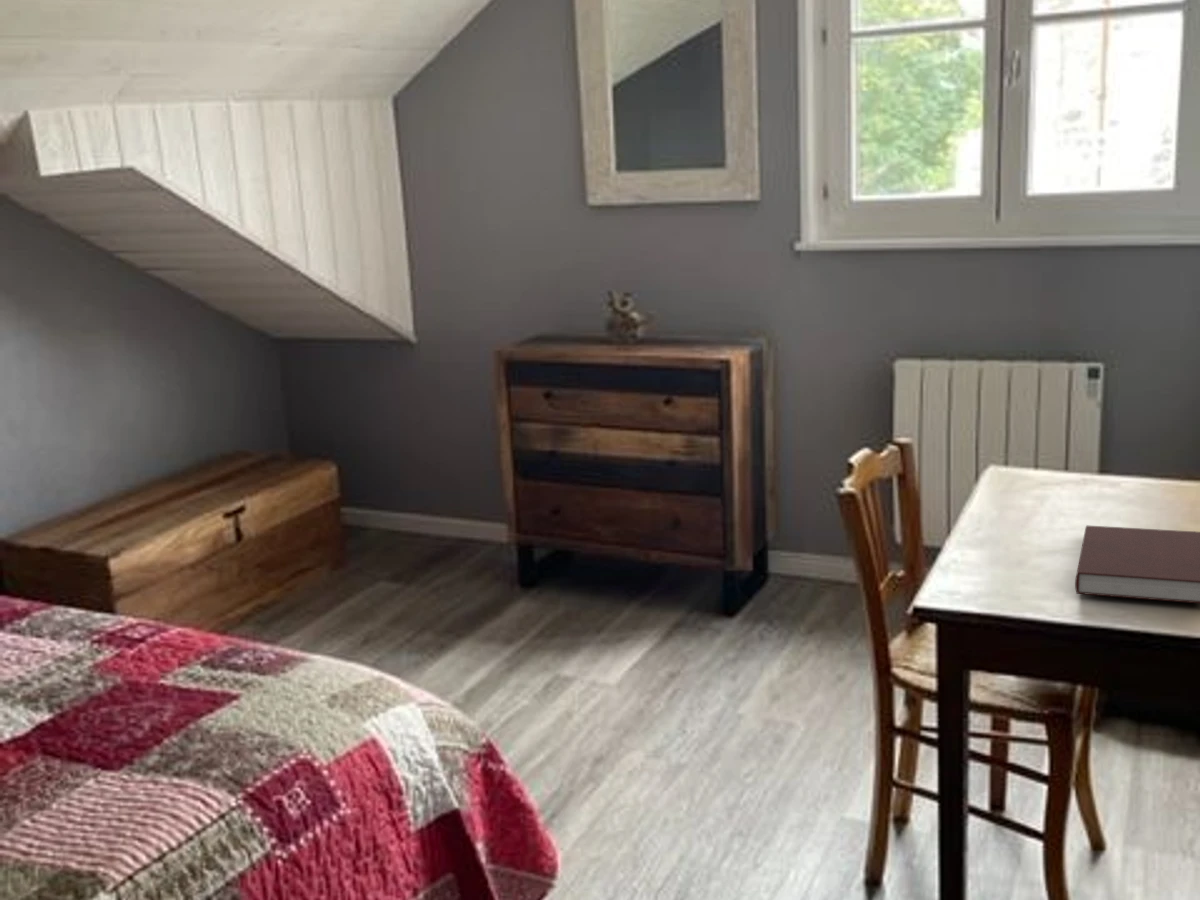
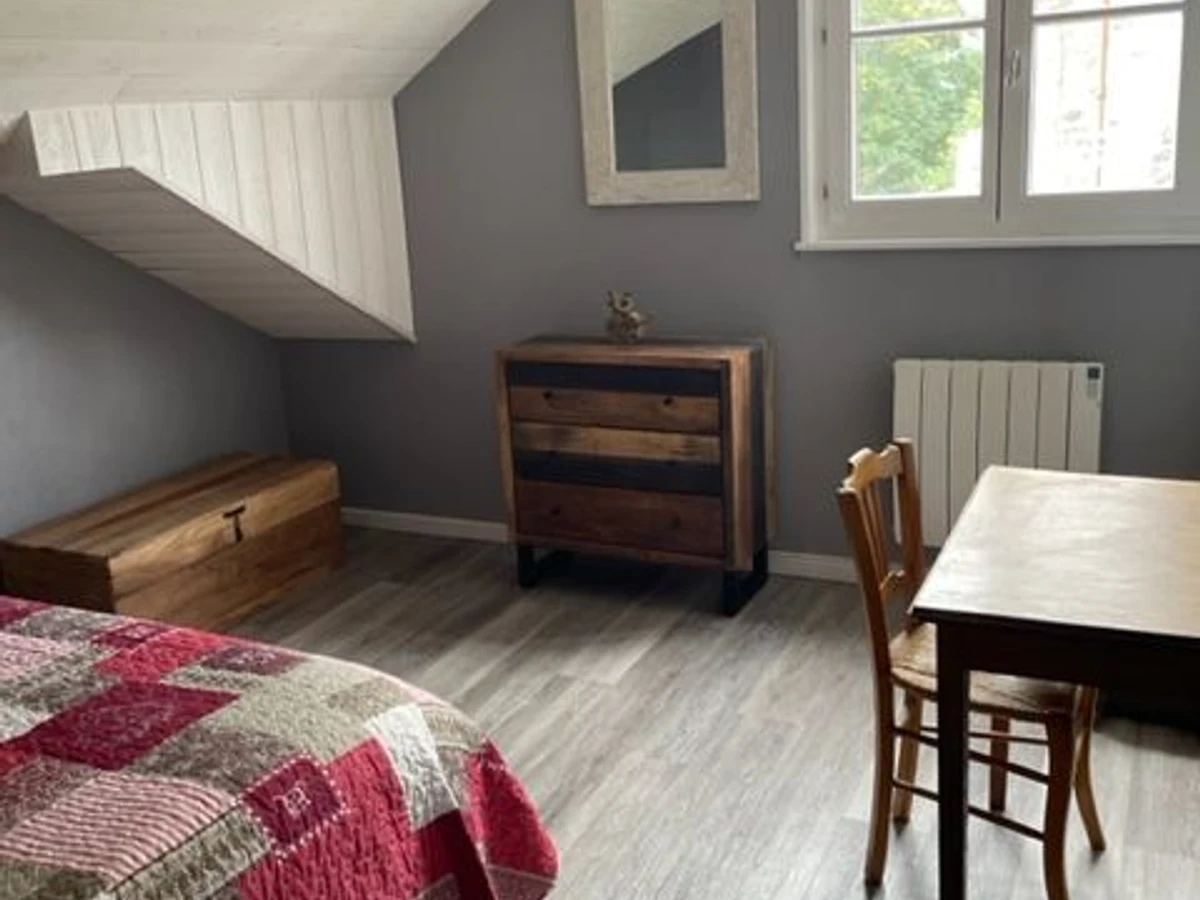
- notebook [1074,524,1200,604]
